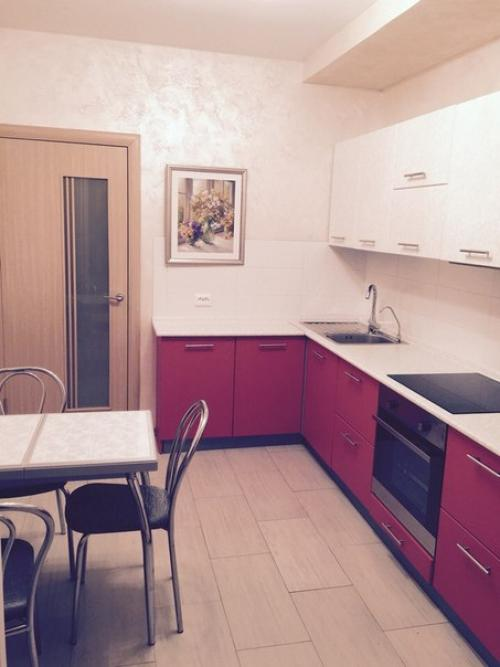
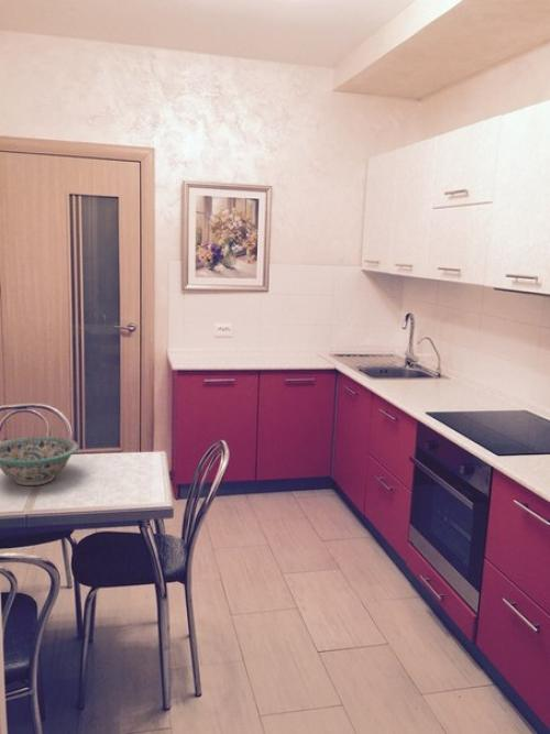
+ decorative bowl [0,435,80,486]
